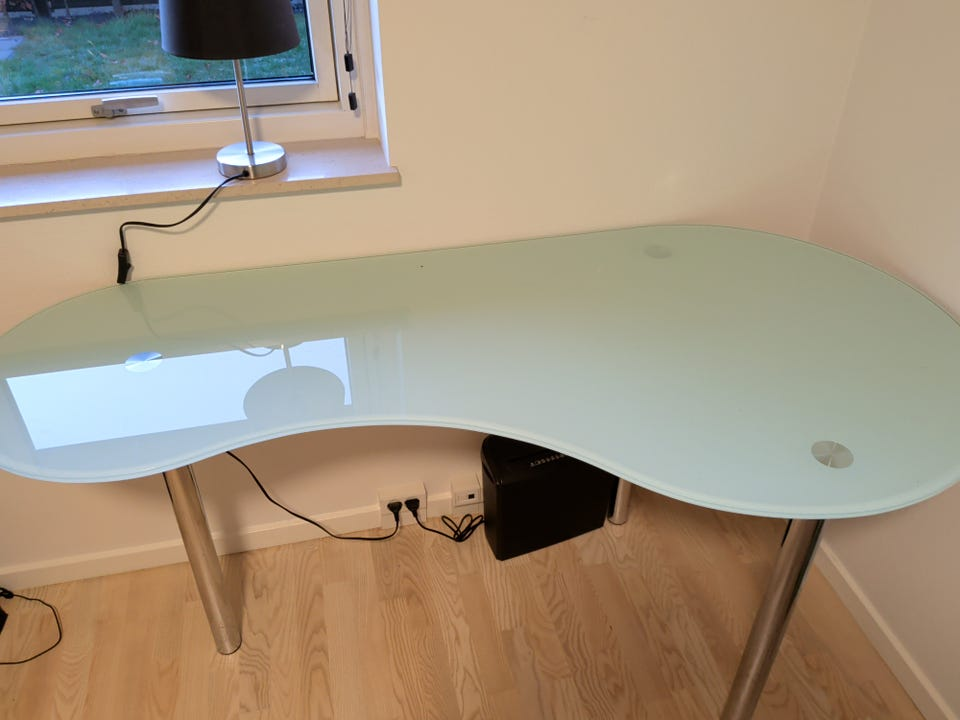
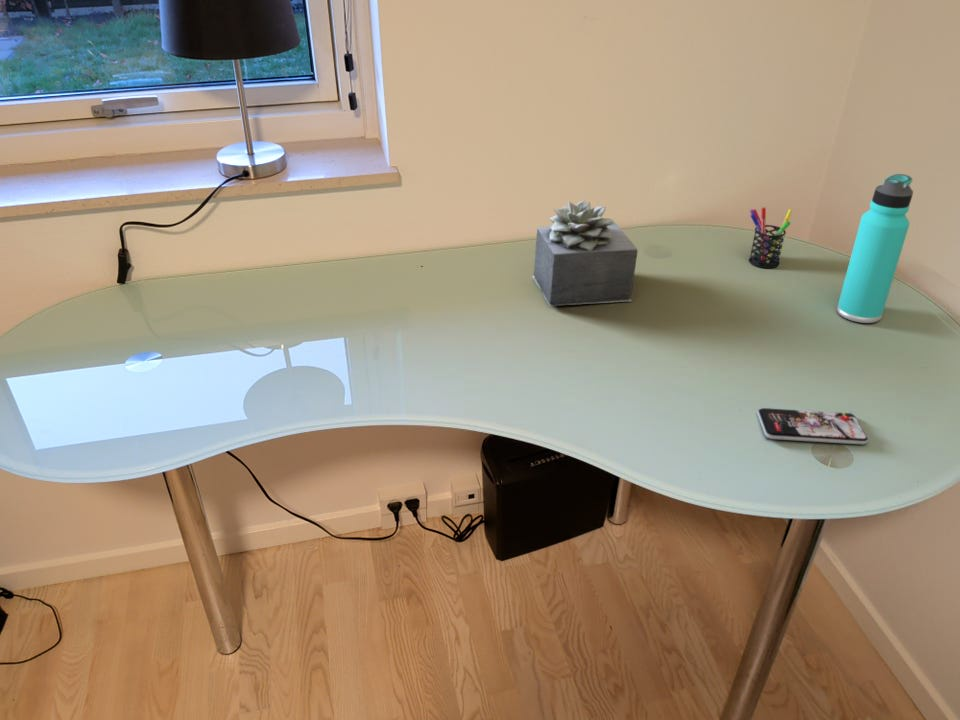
+ succulent plant [531,199,639,307]
+ smartphone [756,406,869,446]
+ thermos bottle [836,173,914,324]
+ pen holder [748,206,793,269]
